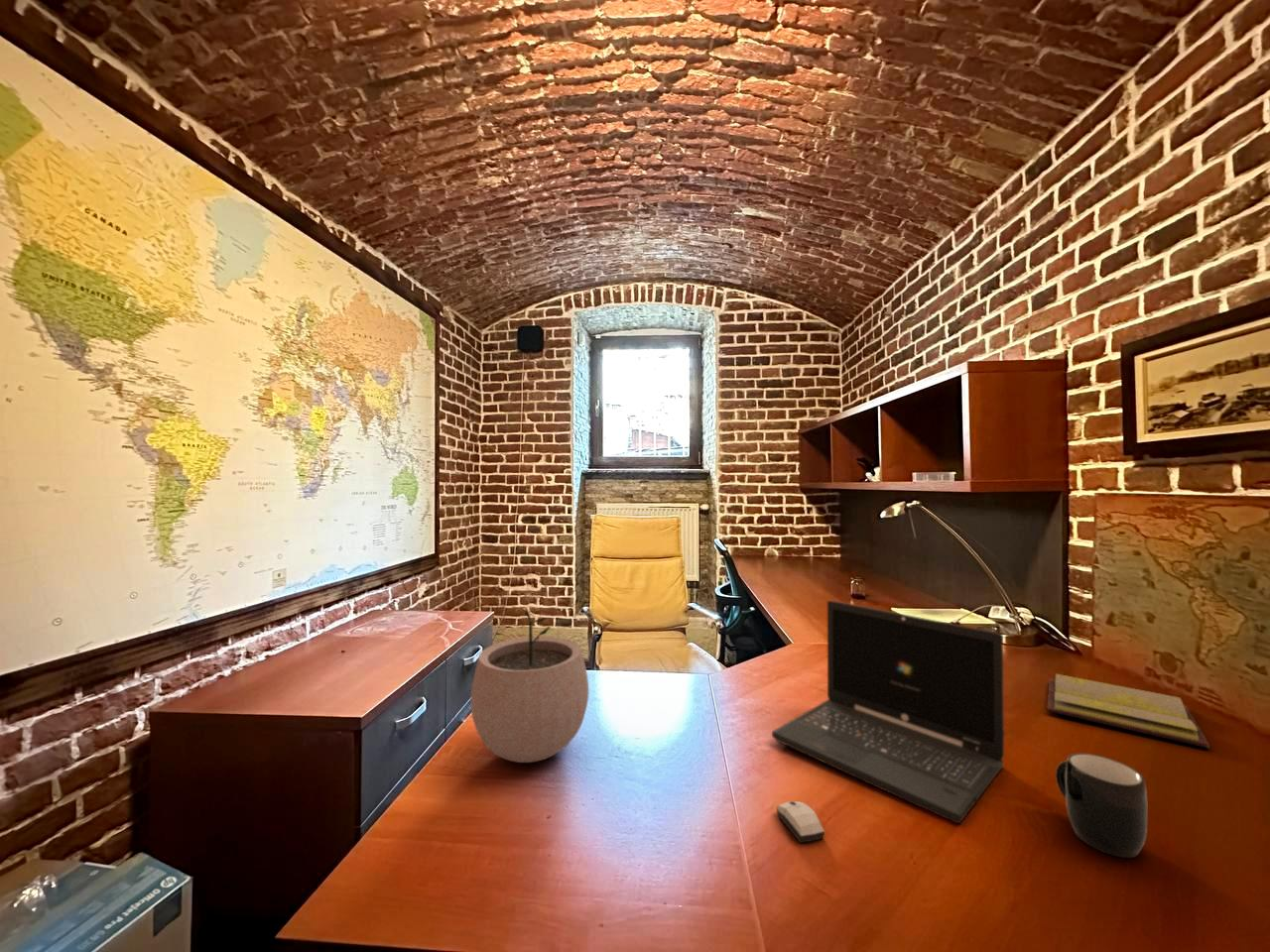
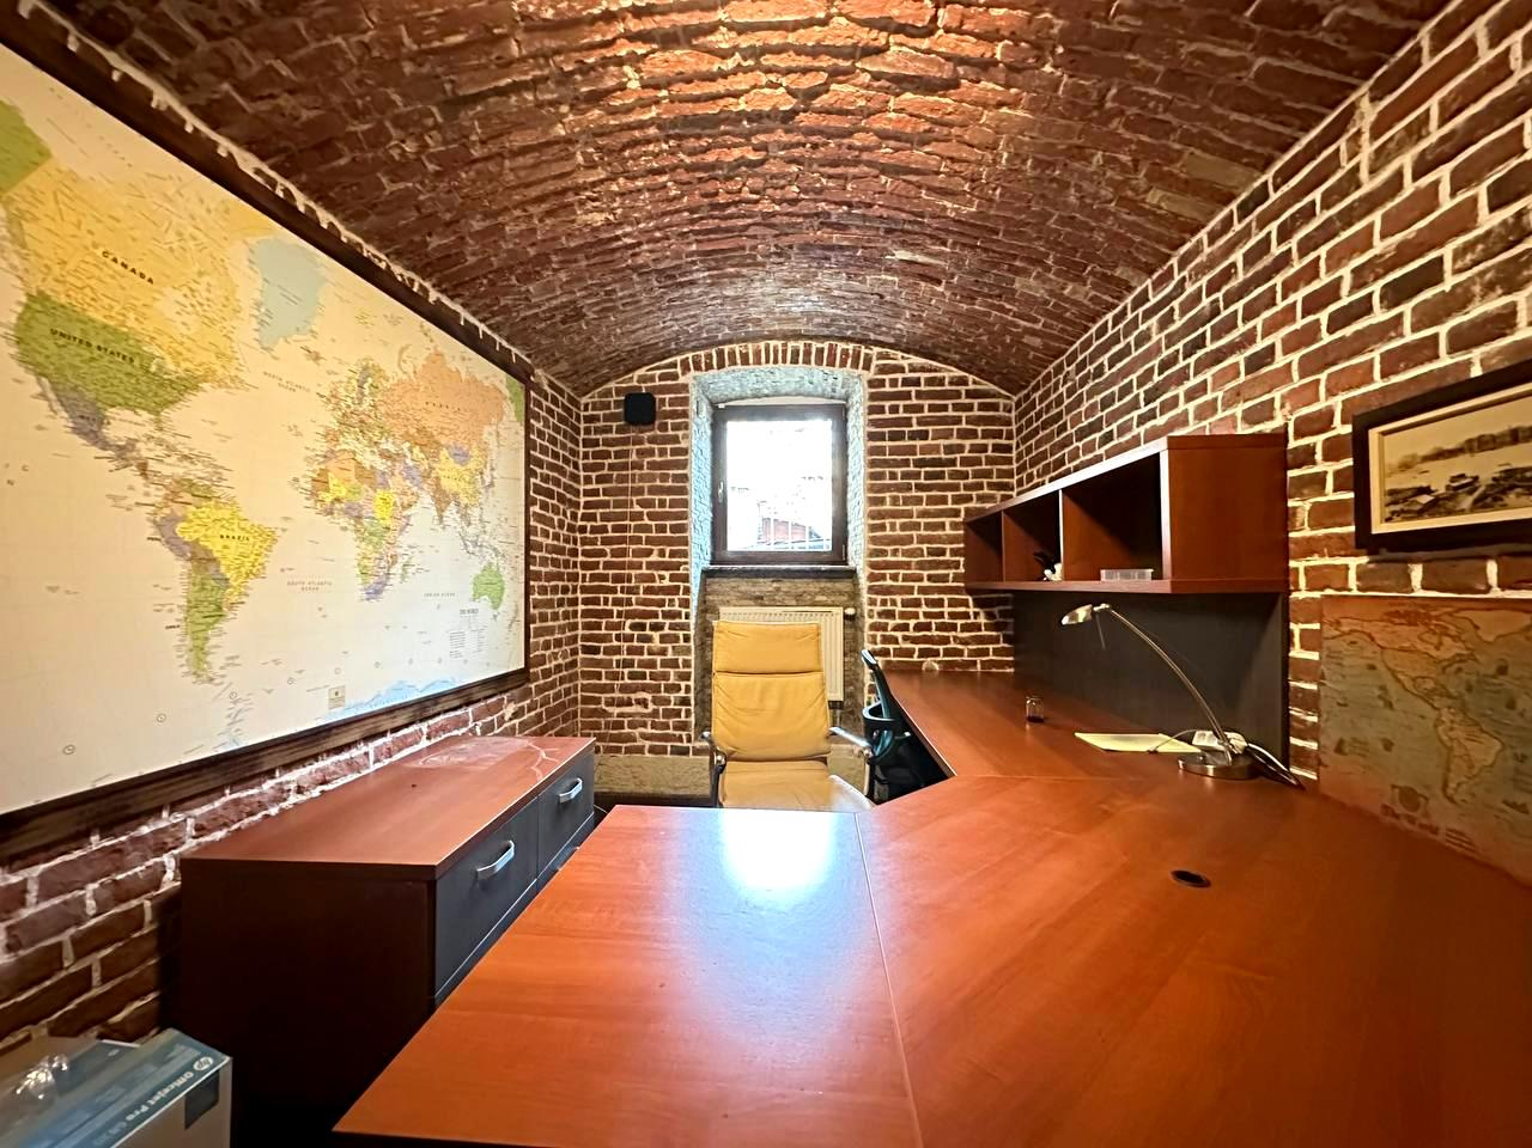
- computer mouse [776,800,826,844]
- mug [1055,752,1148,859]
- laptop [771,600,1005,824]
- diary [1047,673,1210,749]
- plant pot [469,607,589,764]
